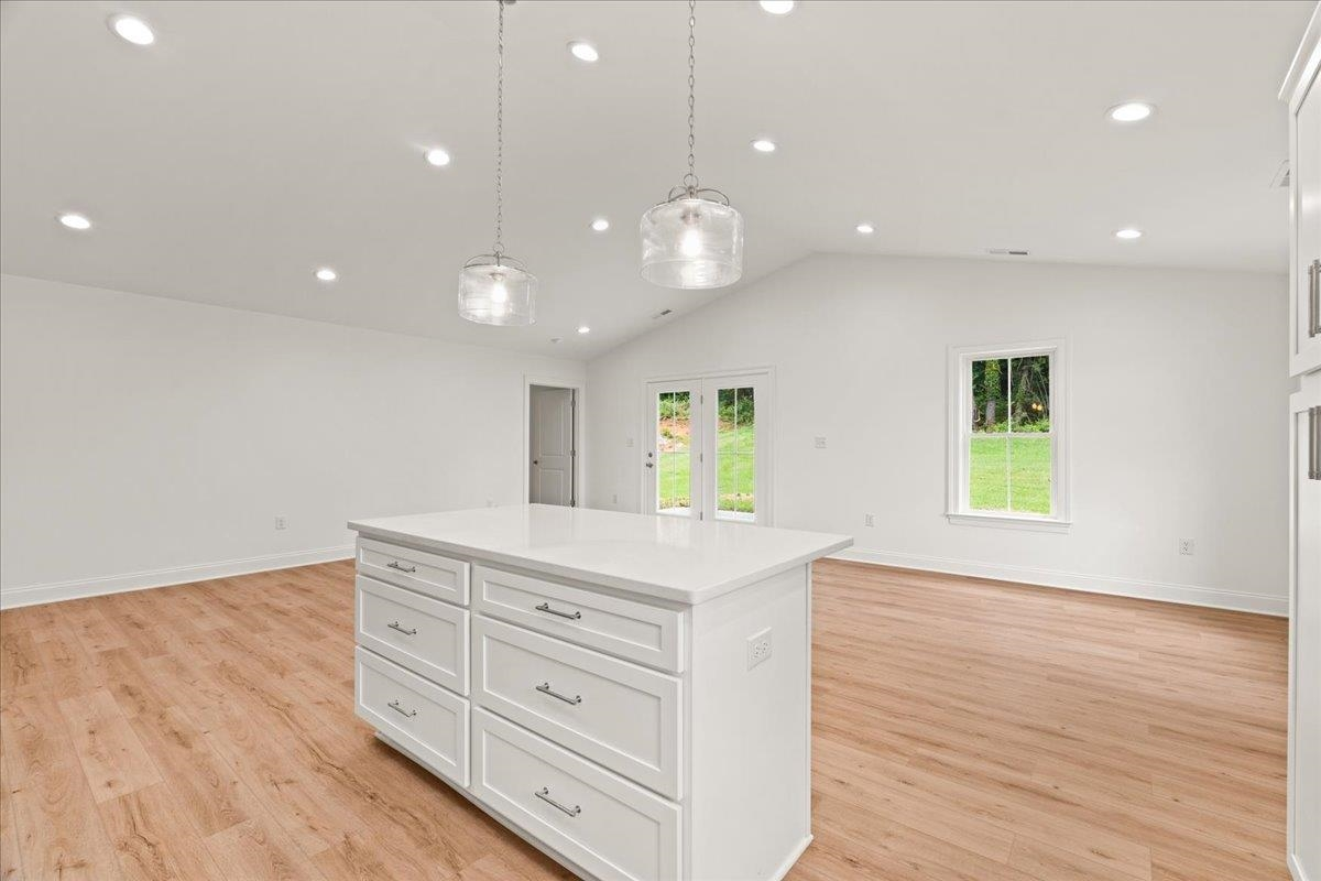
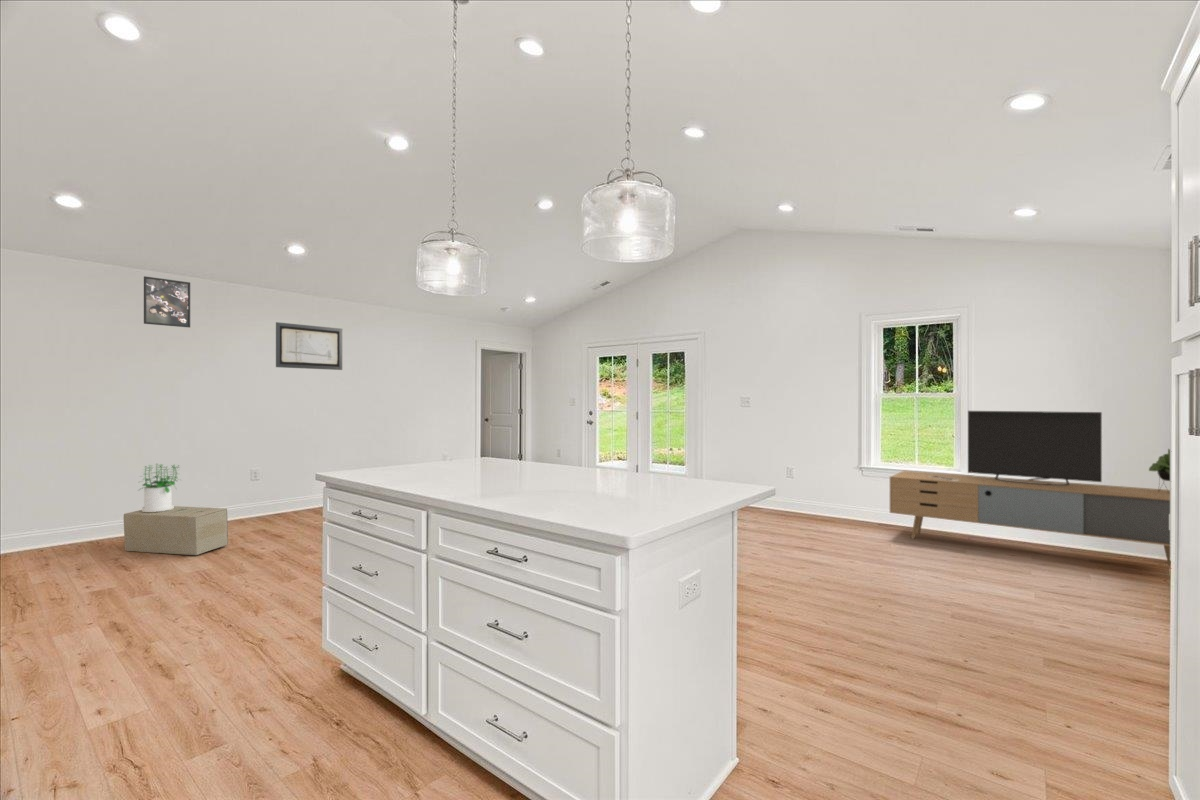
+ cardboard box [123,505,229,556]
+ wall art [275,321,343,371]
+ media console [889,410,1171,569]
+ potted plant [137,463,183,512]
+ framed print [143,275,191,328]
